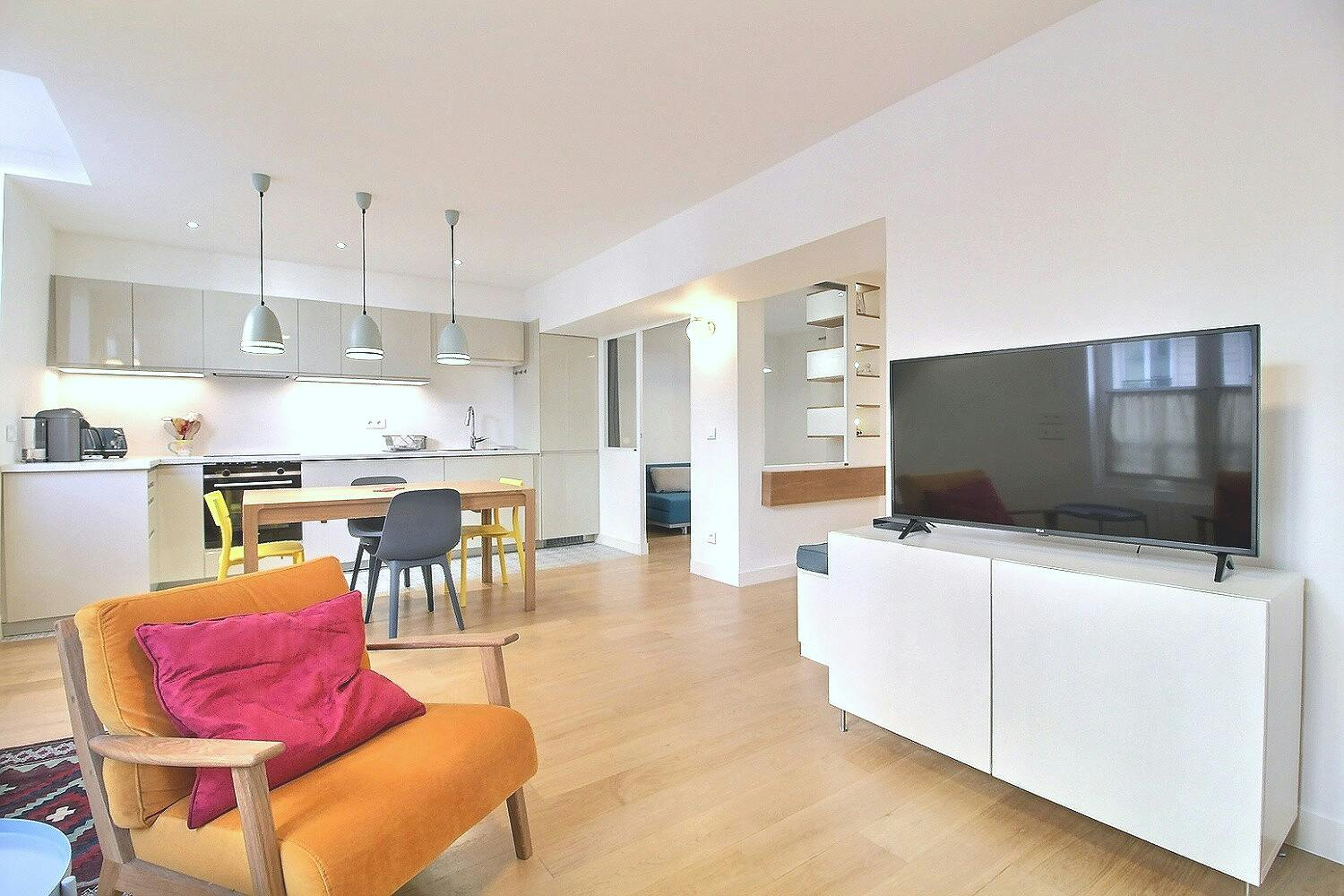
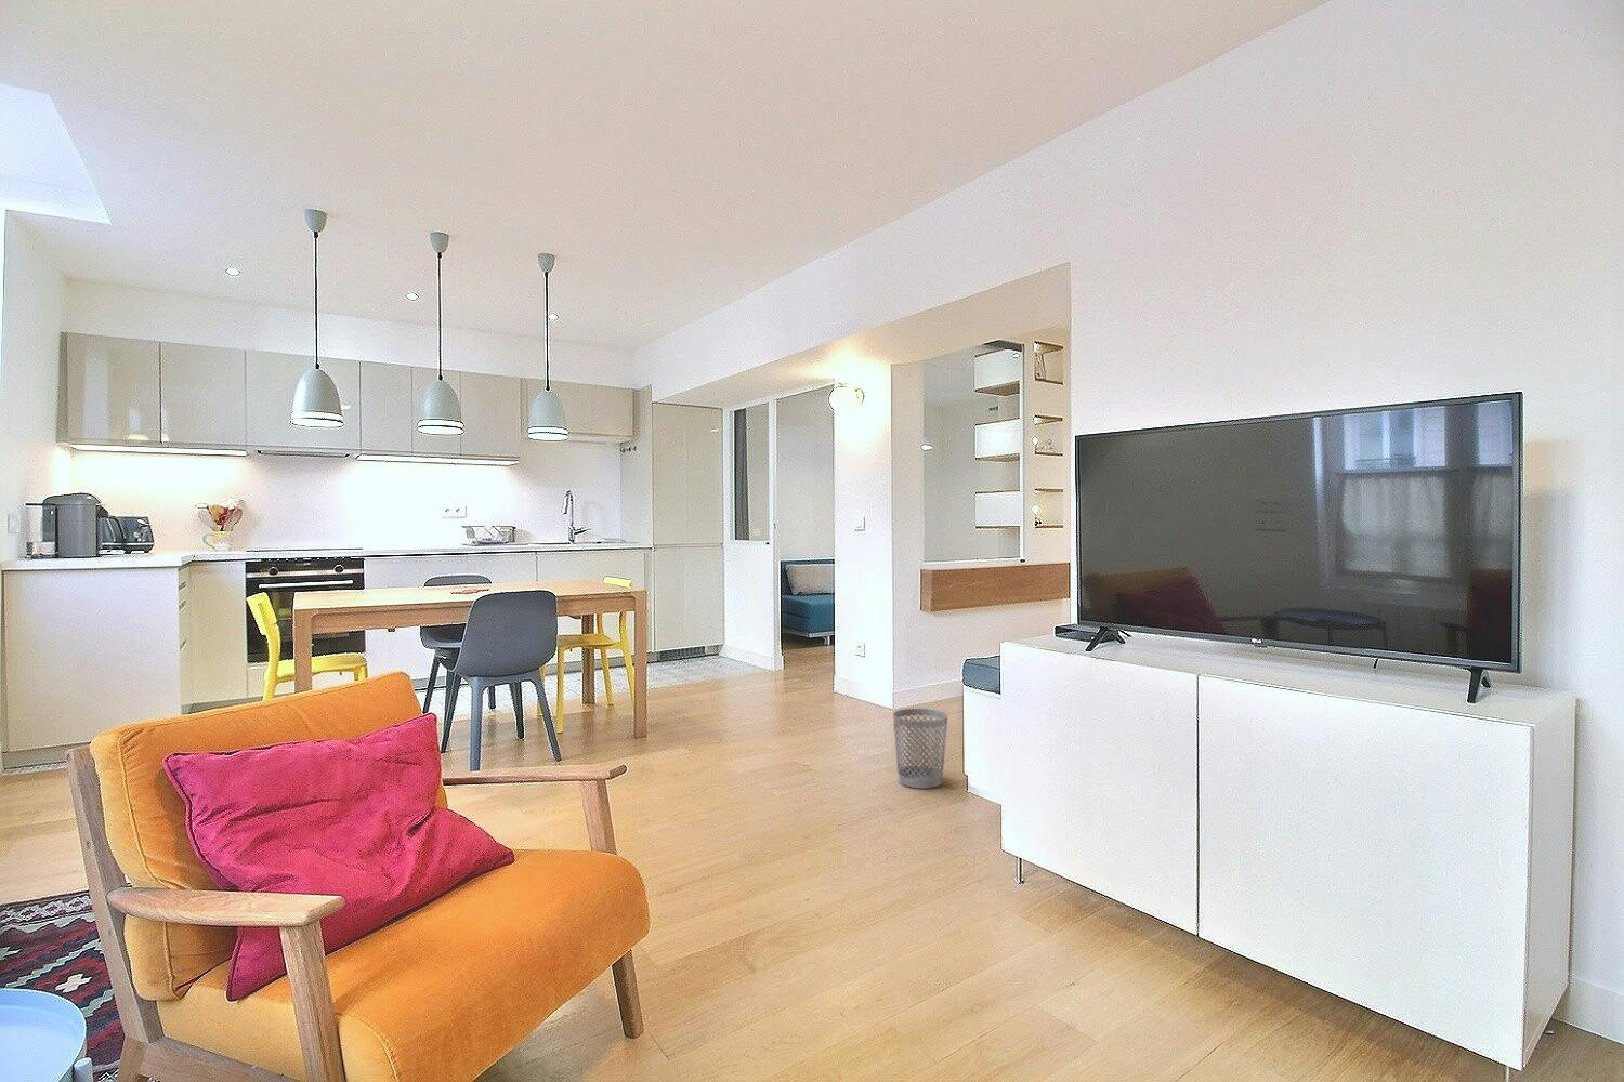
+ wastebasket [892,708,949,789]
